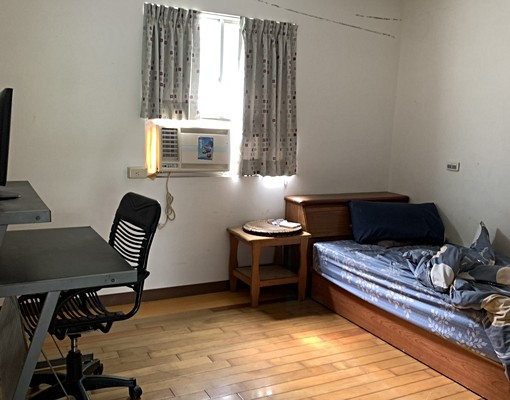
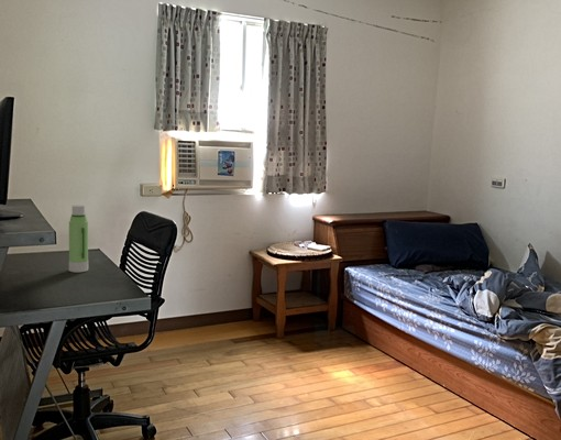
+ water bottle [68,204,89,274]
